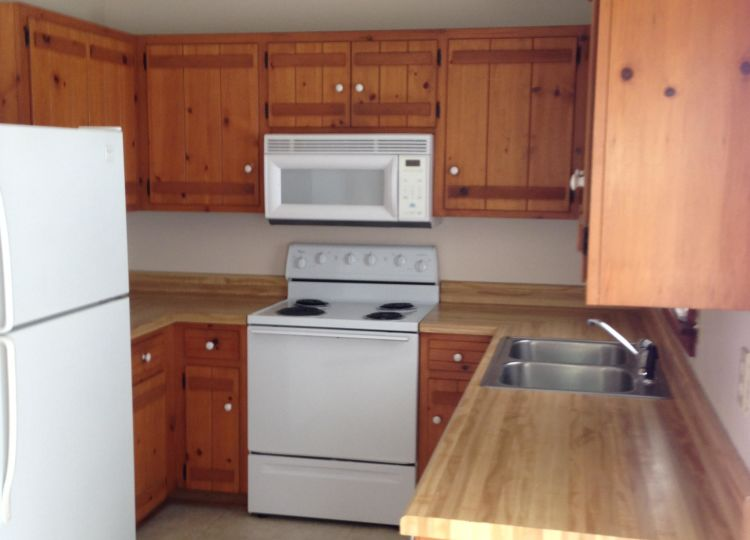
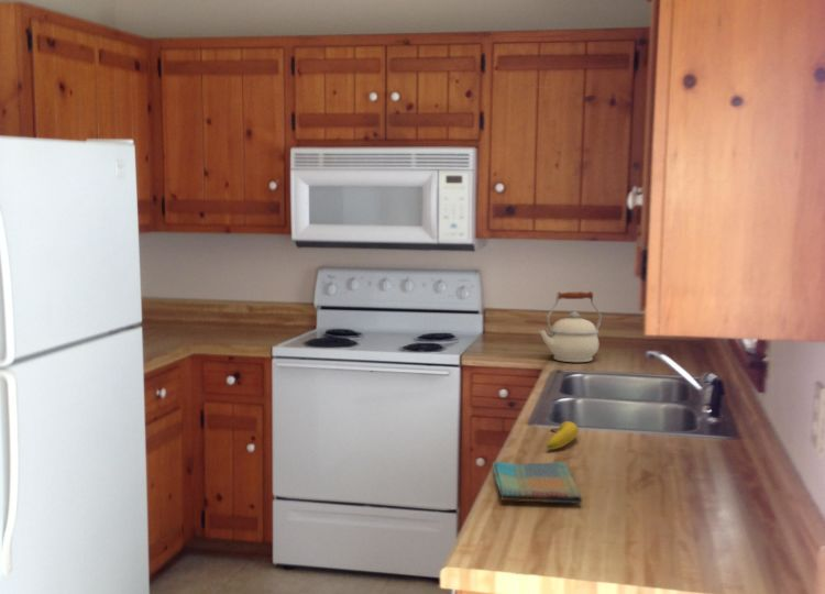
+ kettle [538,290,603,363]
+ fruit [546,420,580,451]
+ dish towel [491,460,583,504]
